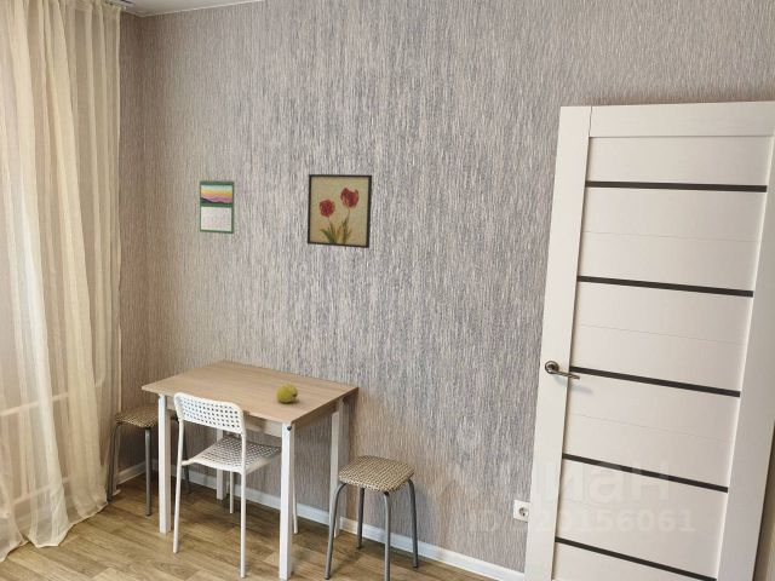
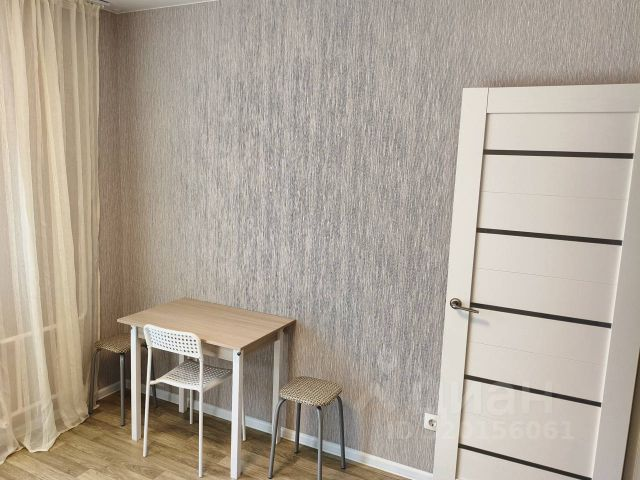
- wall art [306,173,373,249]
- fruit [275,382,299,404]
- calendar [199,178,236,235]
